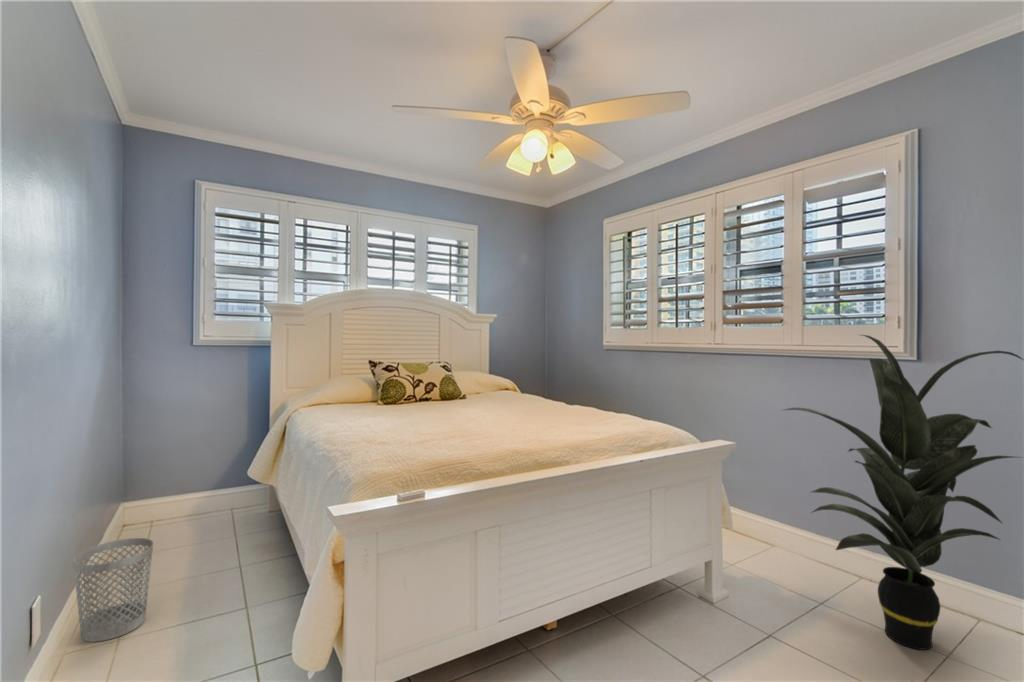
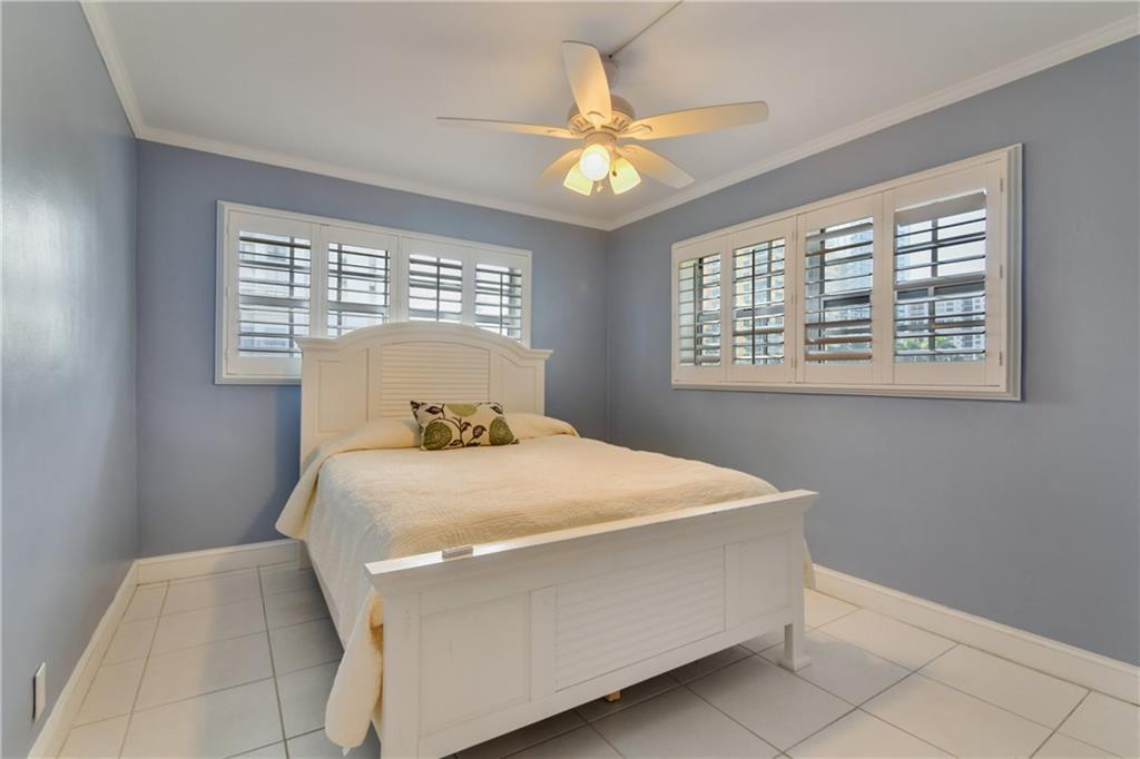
- indoor plant [782,333,1024,651]
- wastebasket [72,537,154,643]
